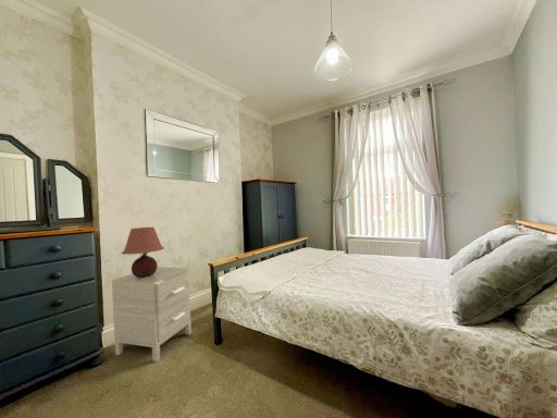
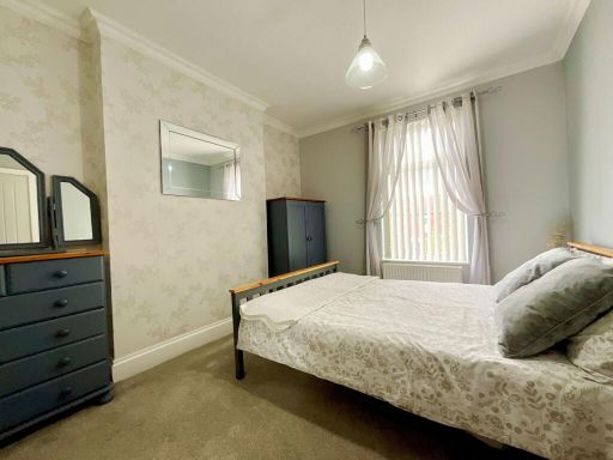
- nightstand [111,266,193,362]
- table lamp [121,226,165,278]
